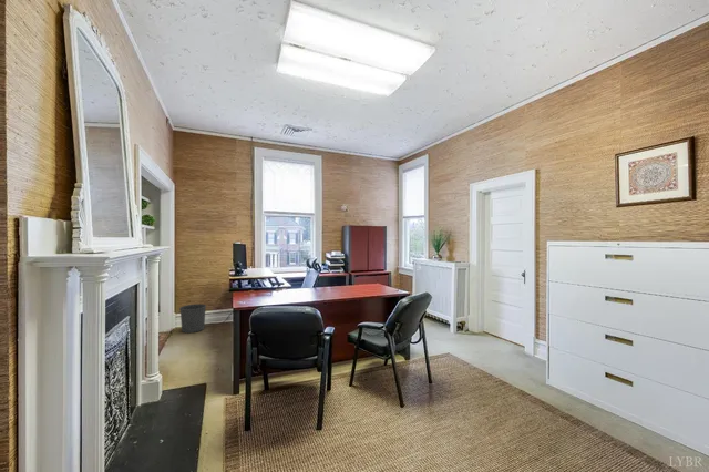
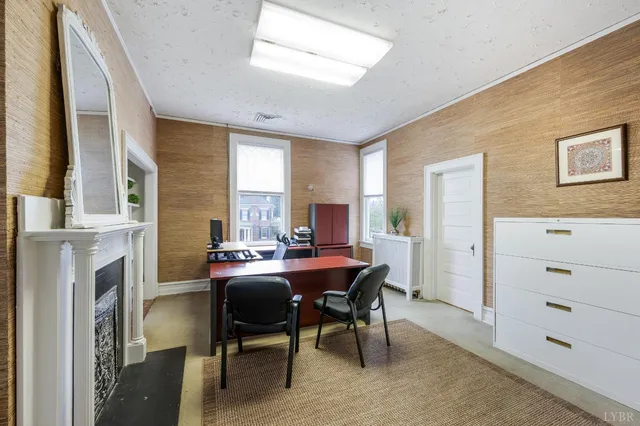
- waste bin [178,304,207,334]
